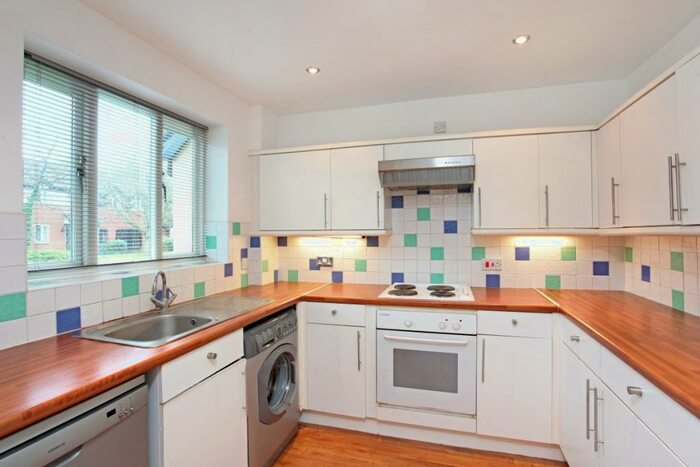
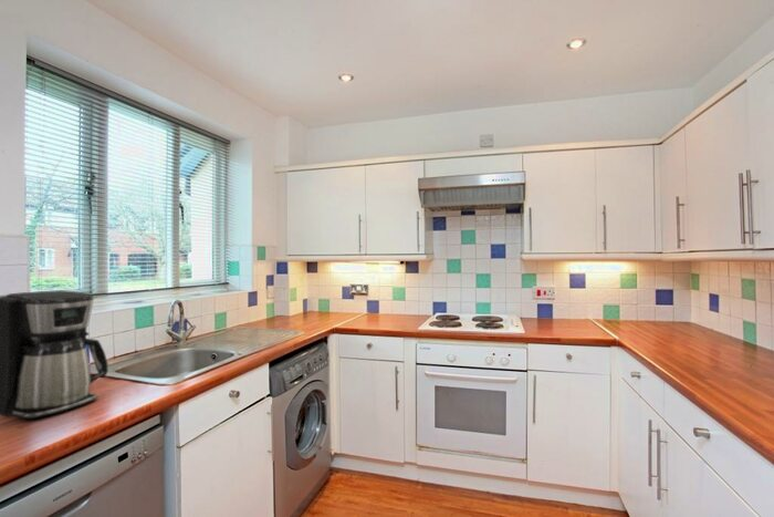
+ coffee maker [0,289,109,421]
